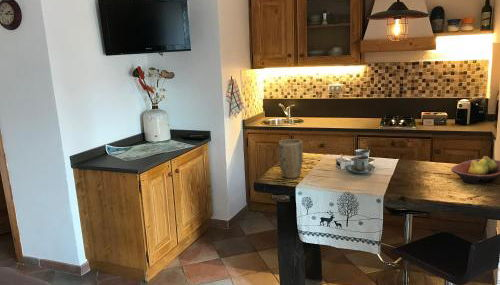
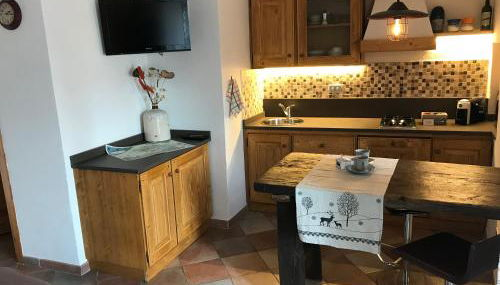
- plant pot [278,138,304,179]
- fruit bowl [450,155,500,184]
